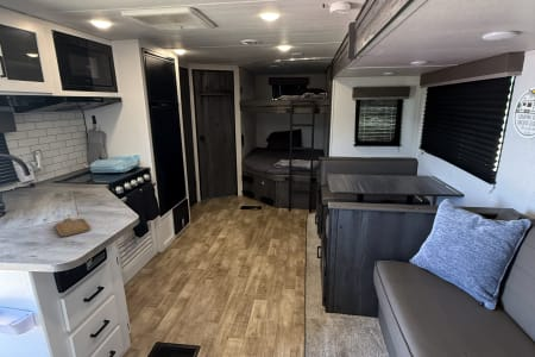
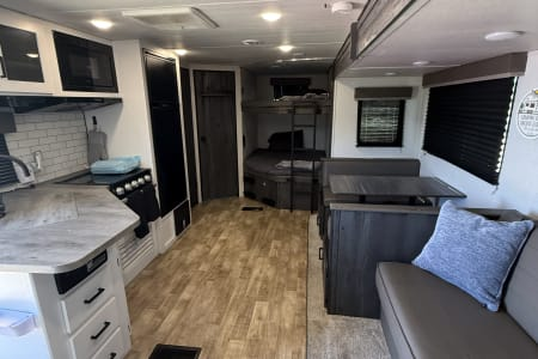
- chopping board [54,217,93,238]
